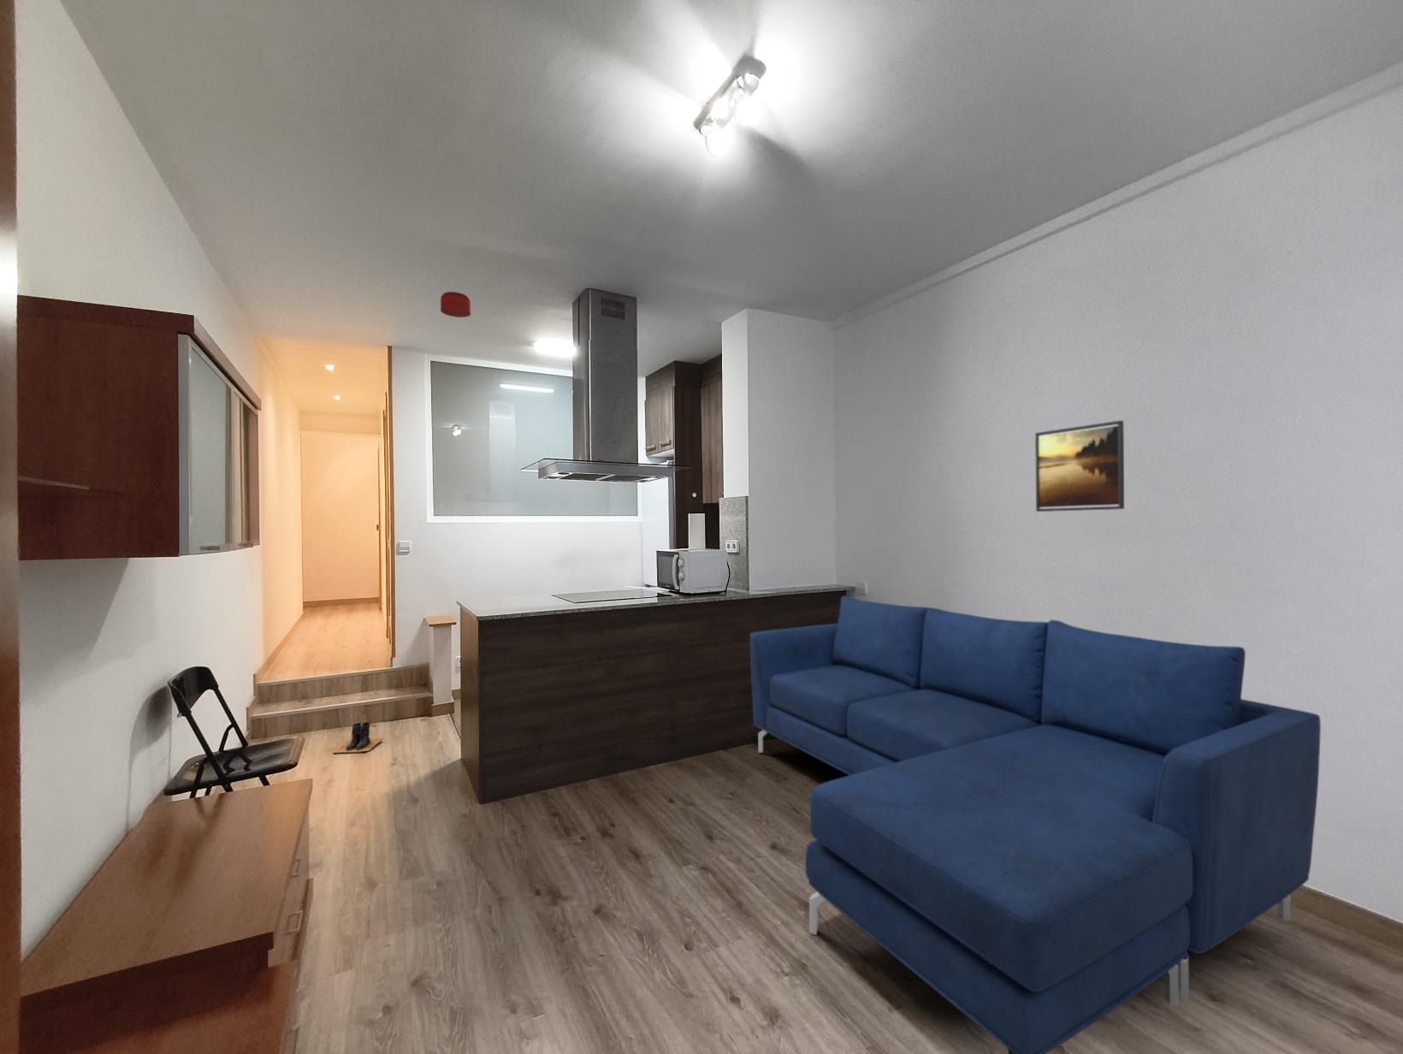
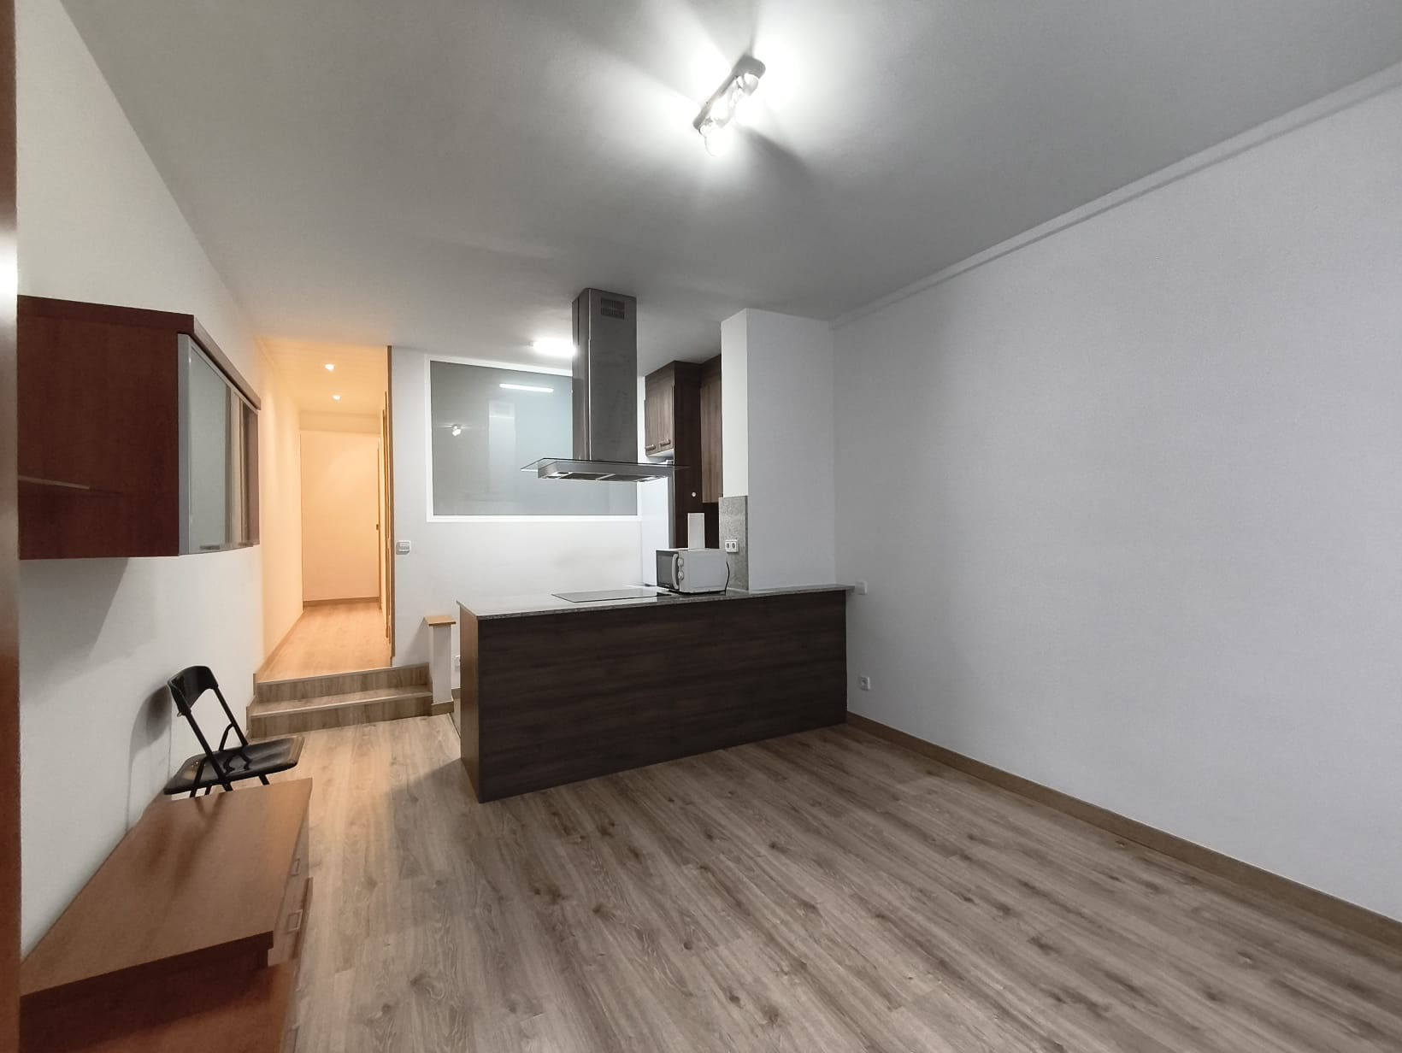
- smoke detector [440,291,472,318]
- boots [333,721,384,755]
- sofa [750,595,1322,1054]
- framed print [1034,420,1125,513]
